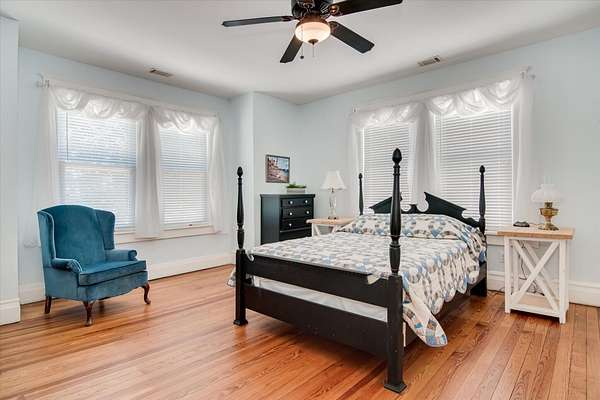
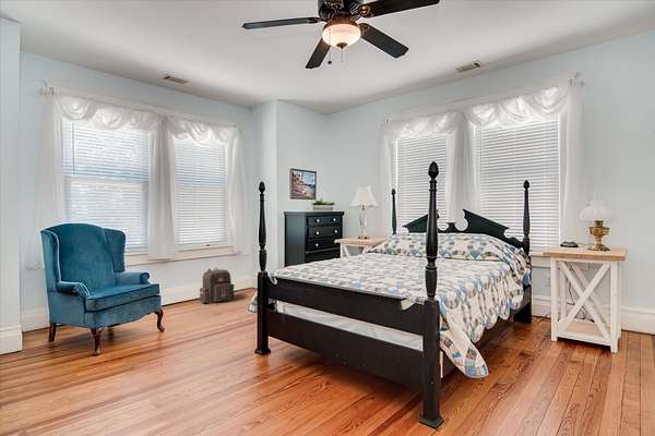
+ backpack [199,267,236,305]
